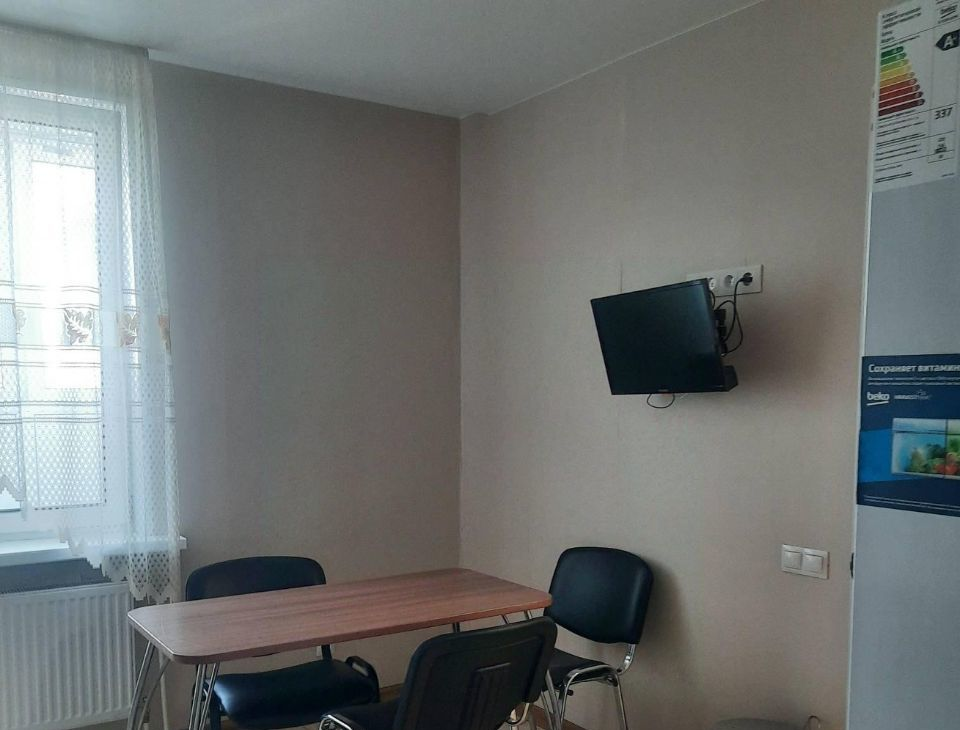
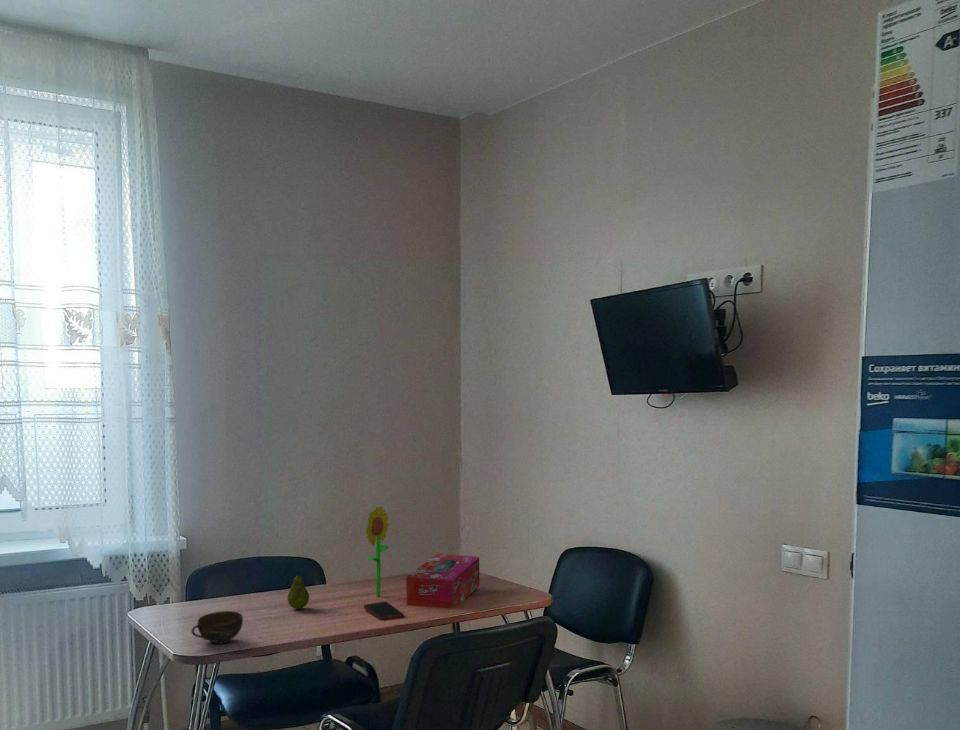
+ flower [365,505,390,597]
+ cup [190,610,244,645]
+ cell phone [363,601,405,621]
+ tissue box [405,553,480,610]
+ fruit [287,569,310,610]
